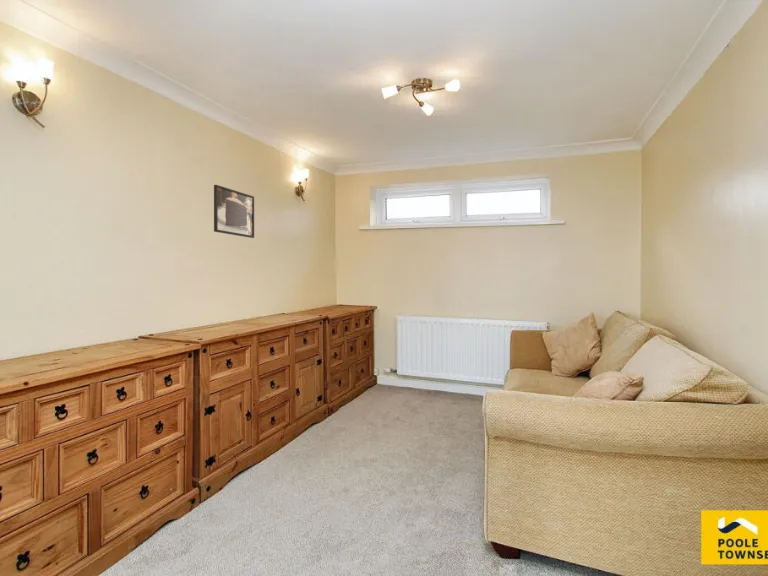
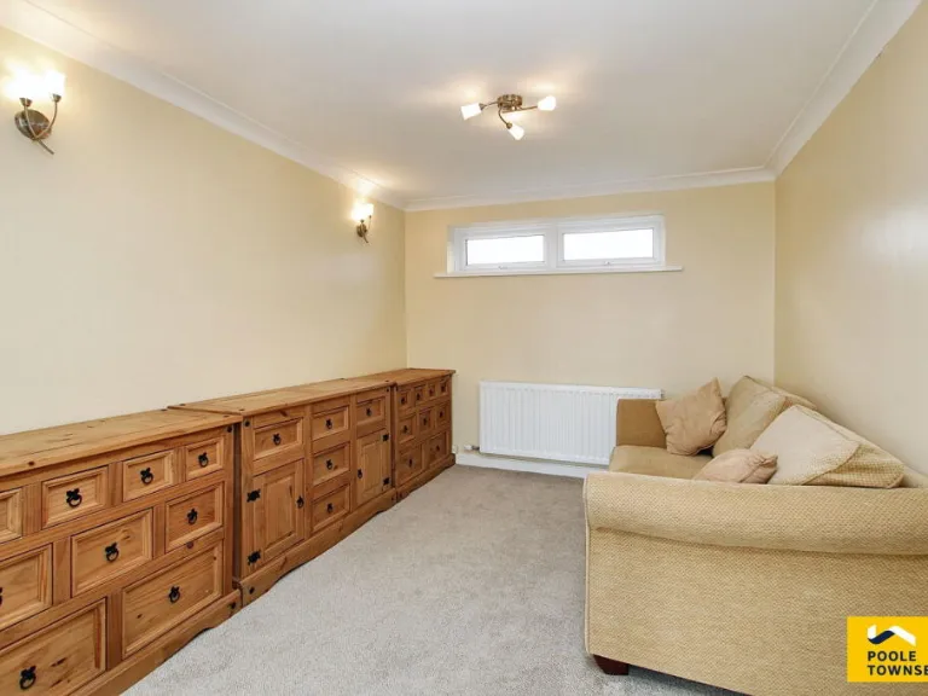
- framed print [213,184,255,239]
